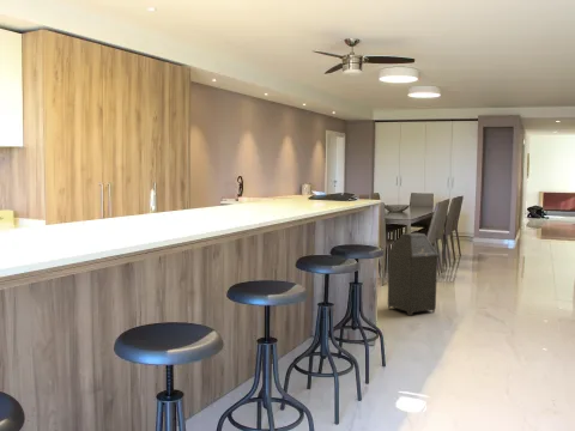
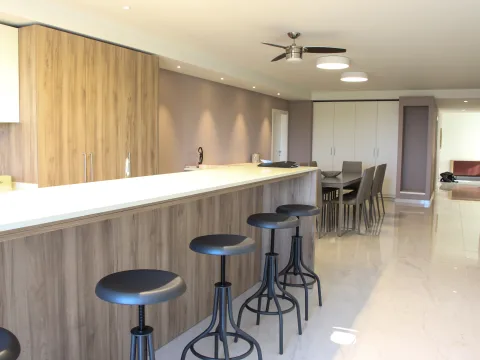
- trash can [387,232,440,316]
